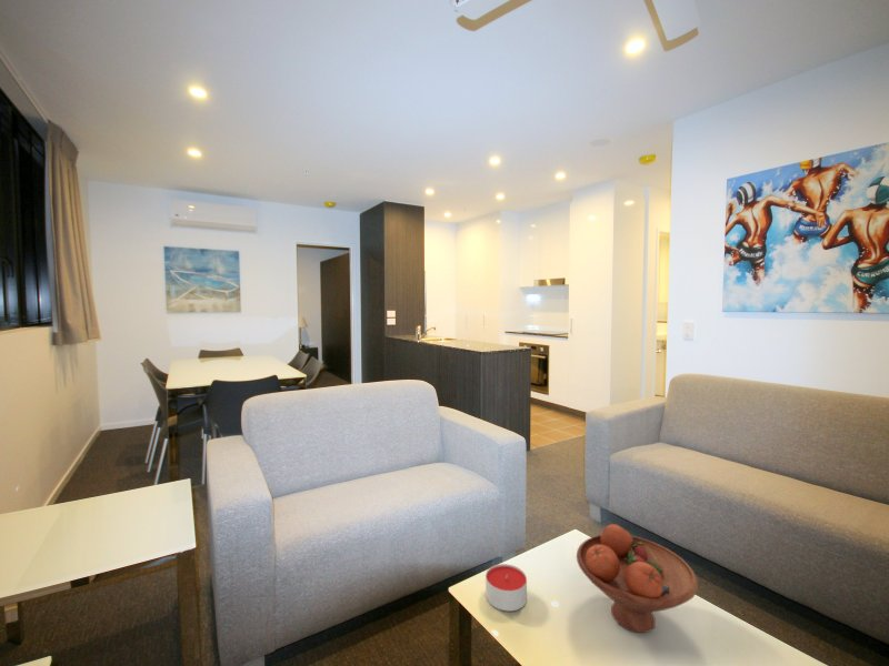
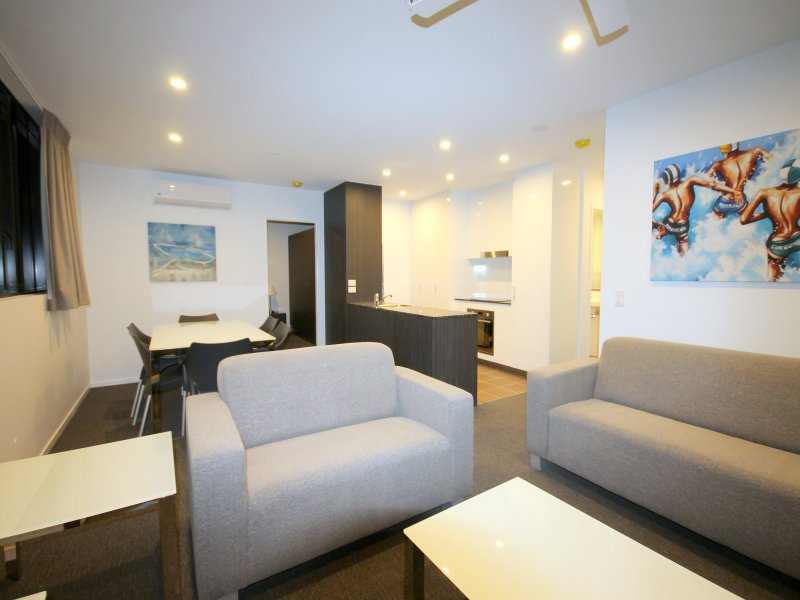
- fruit bowl [576,523,699,634]
- candle [485,563,528,612]
